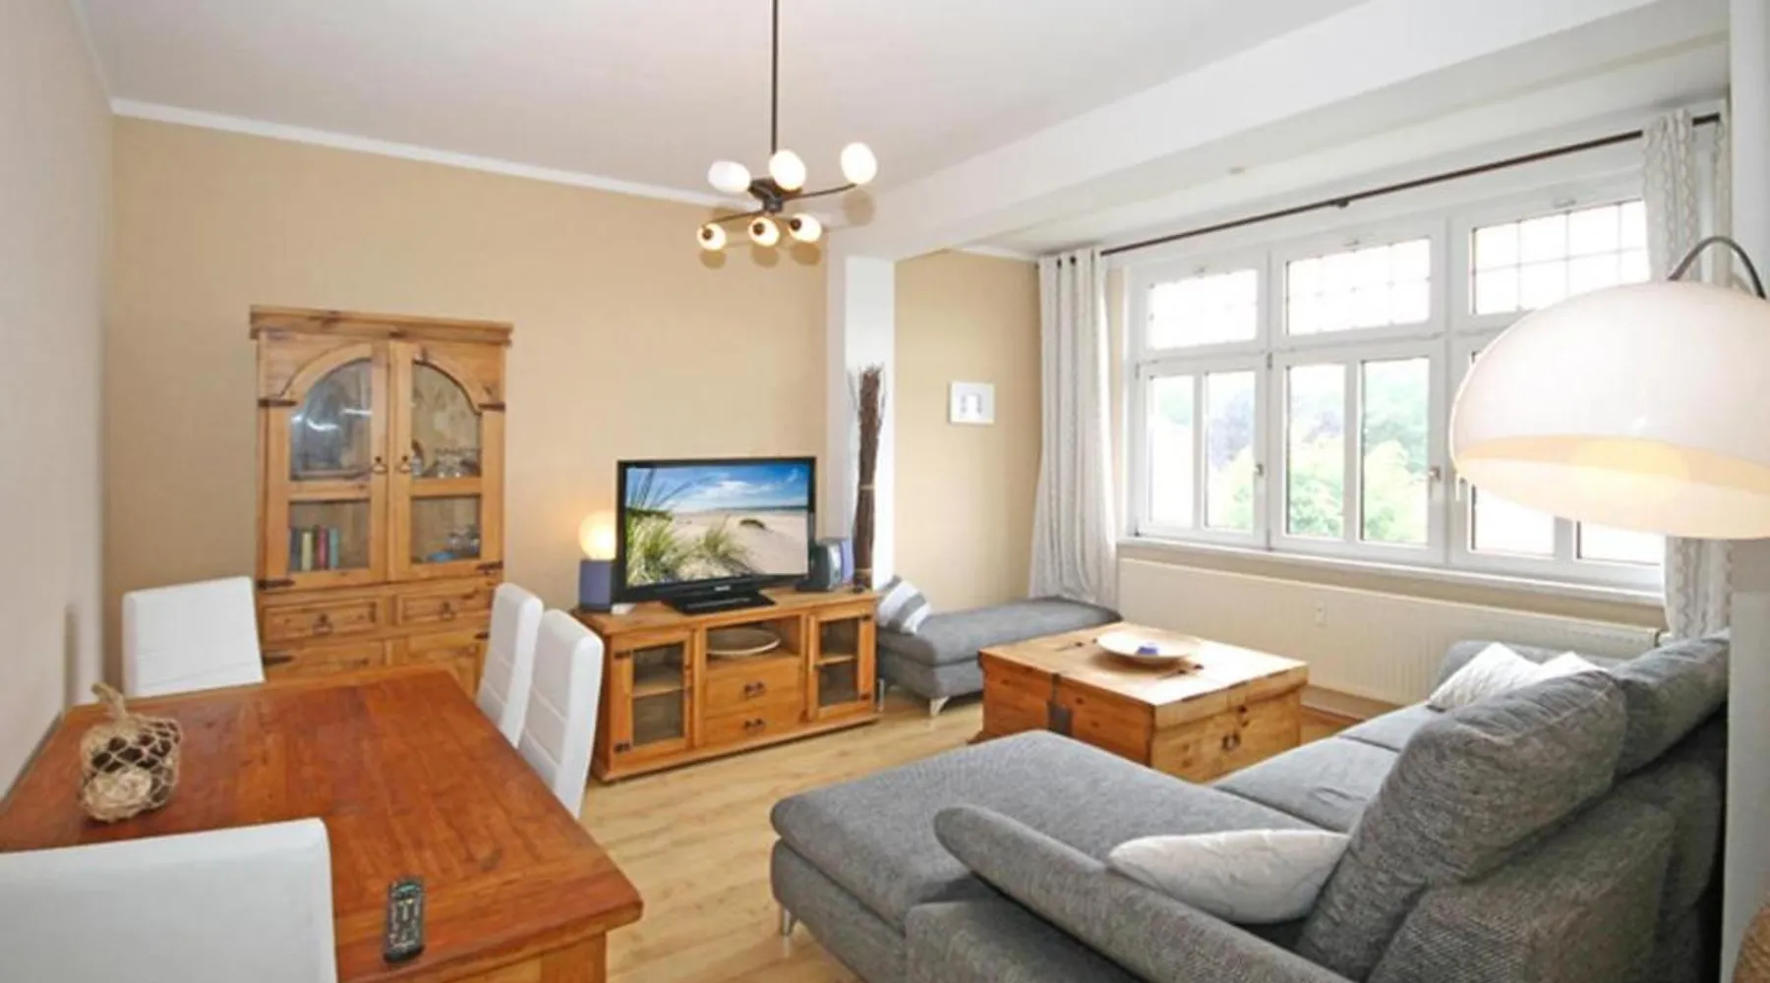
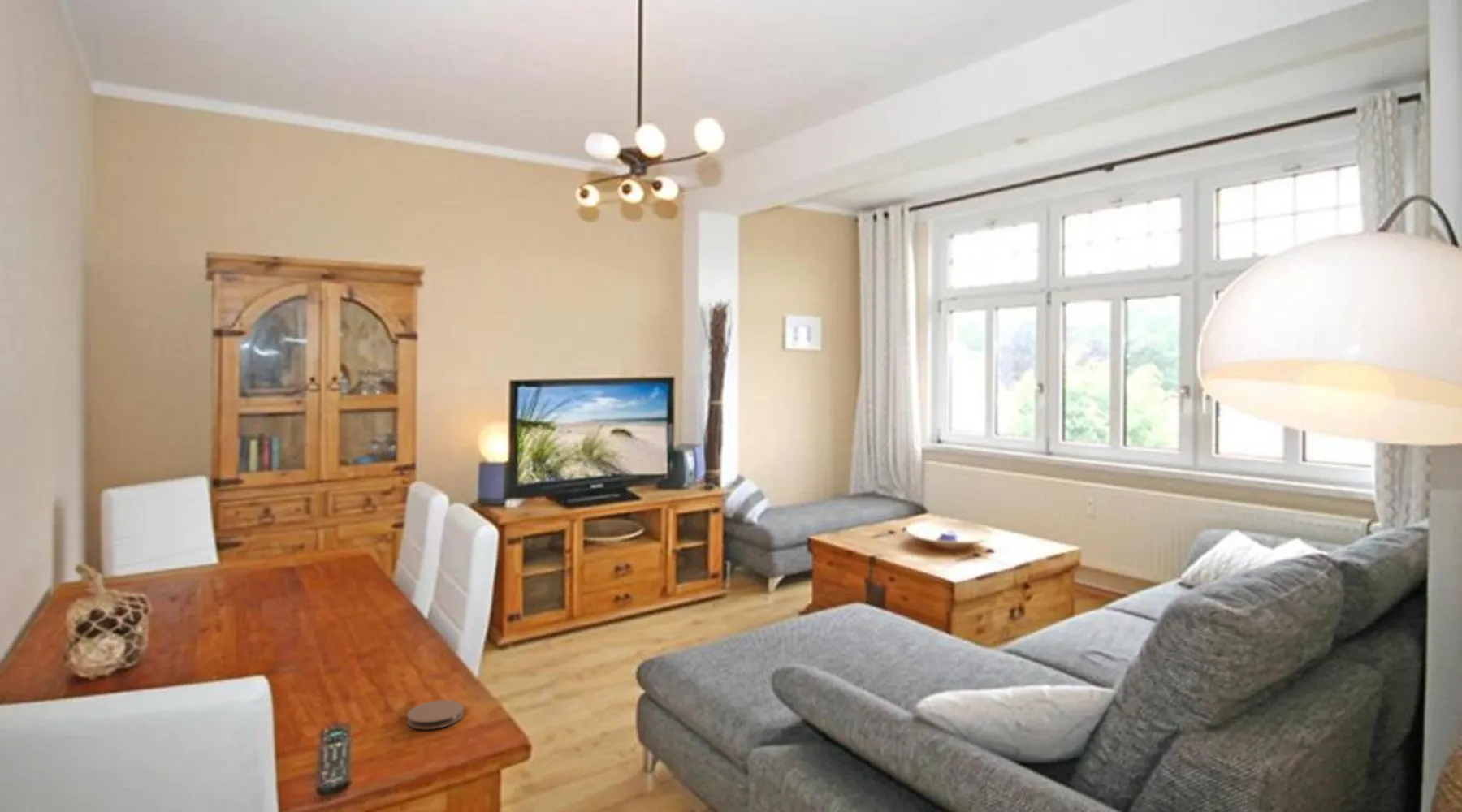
+ coaster [406,699,465,730]
